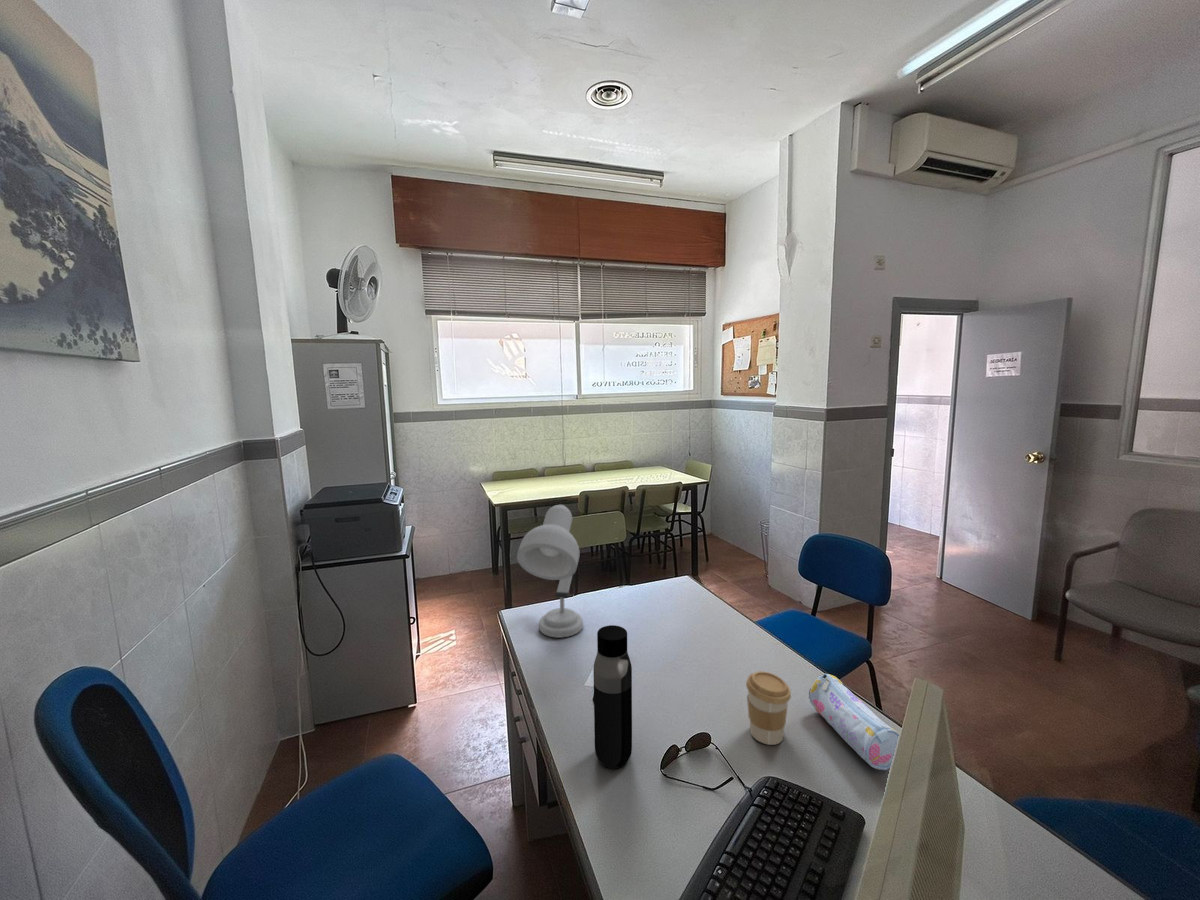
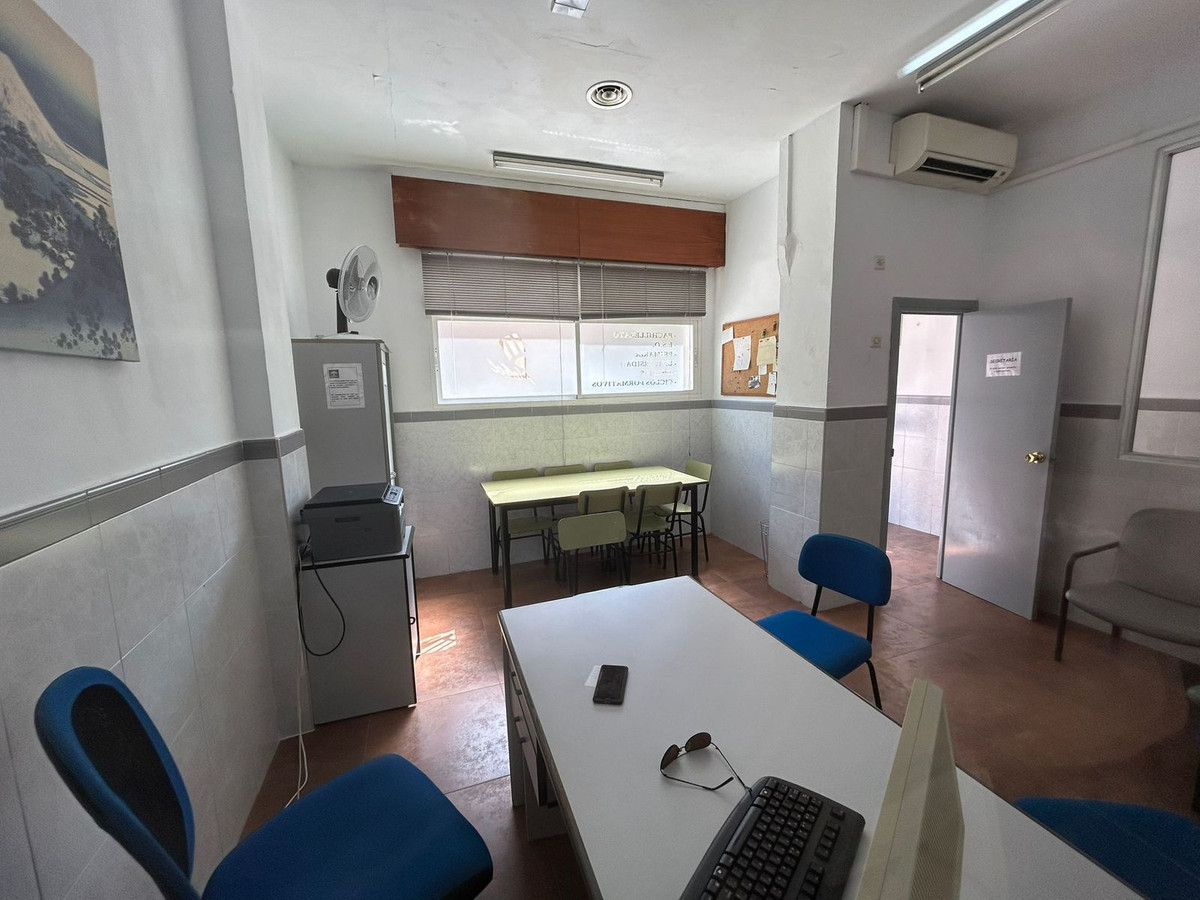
- desk lamp [516,503,584,639]
- coffee cup [745,670,792,746]
- pencil case [808,673,900,771]
- water bottle [592,624,633,770]
